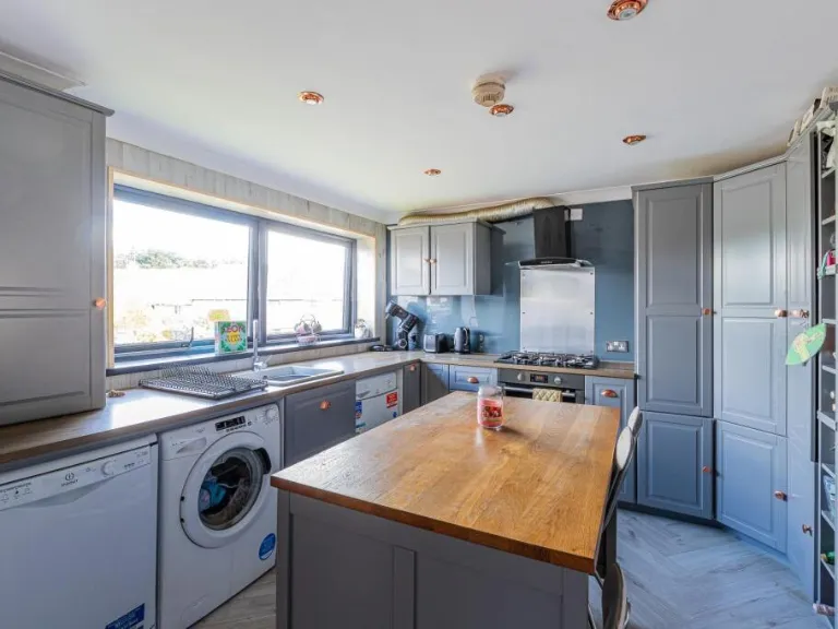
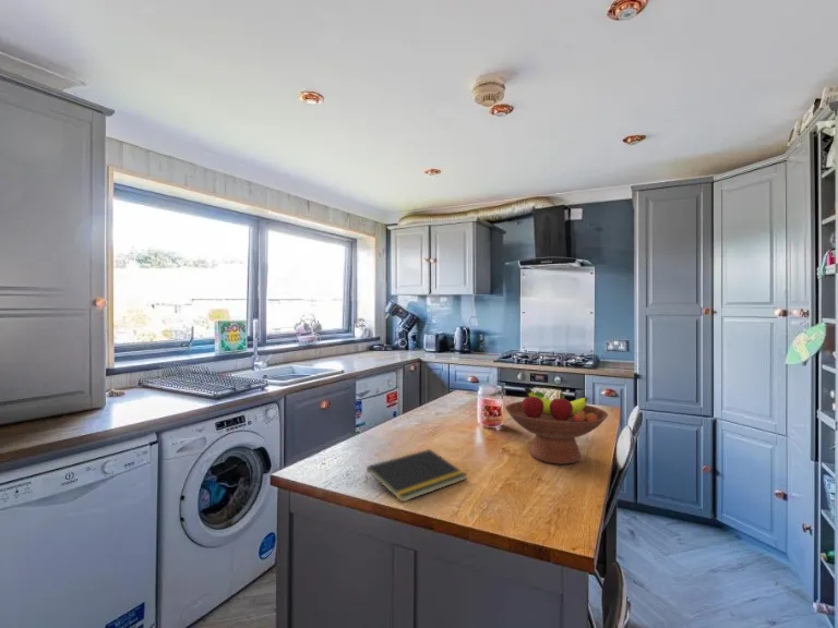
+ notepad [364,448,468,504]
+ fruit bowl [504,386,609,466]
